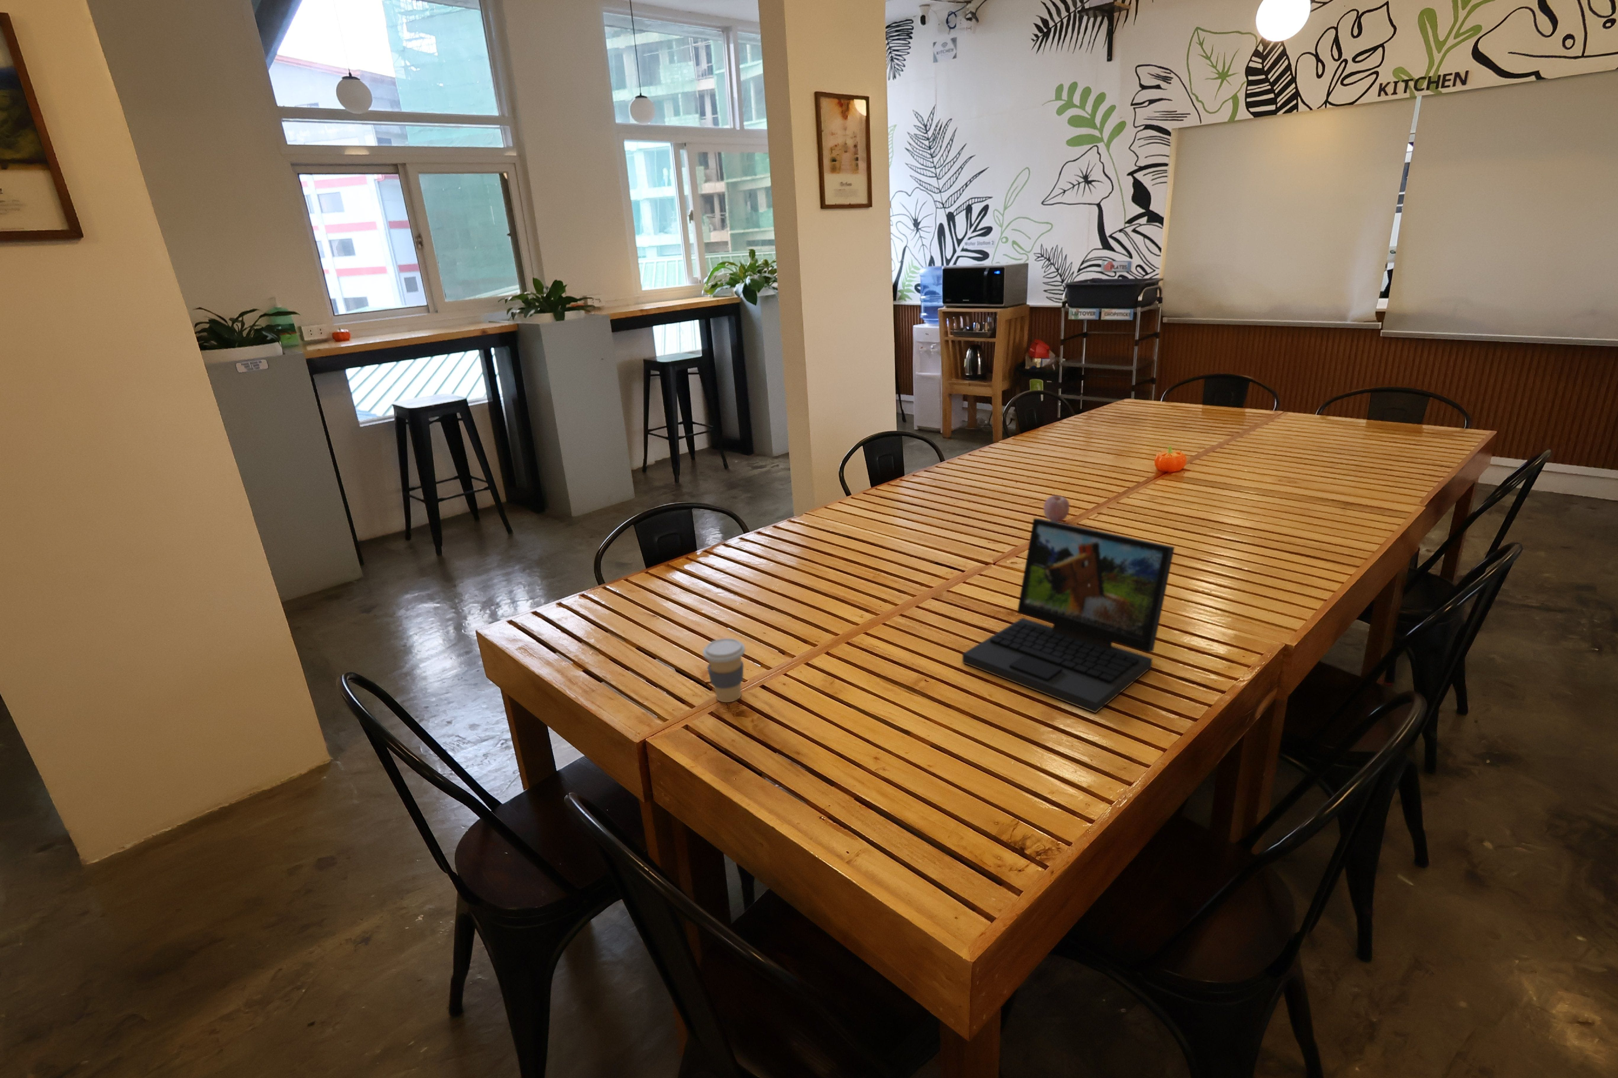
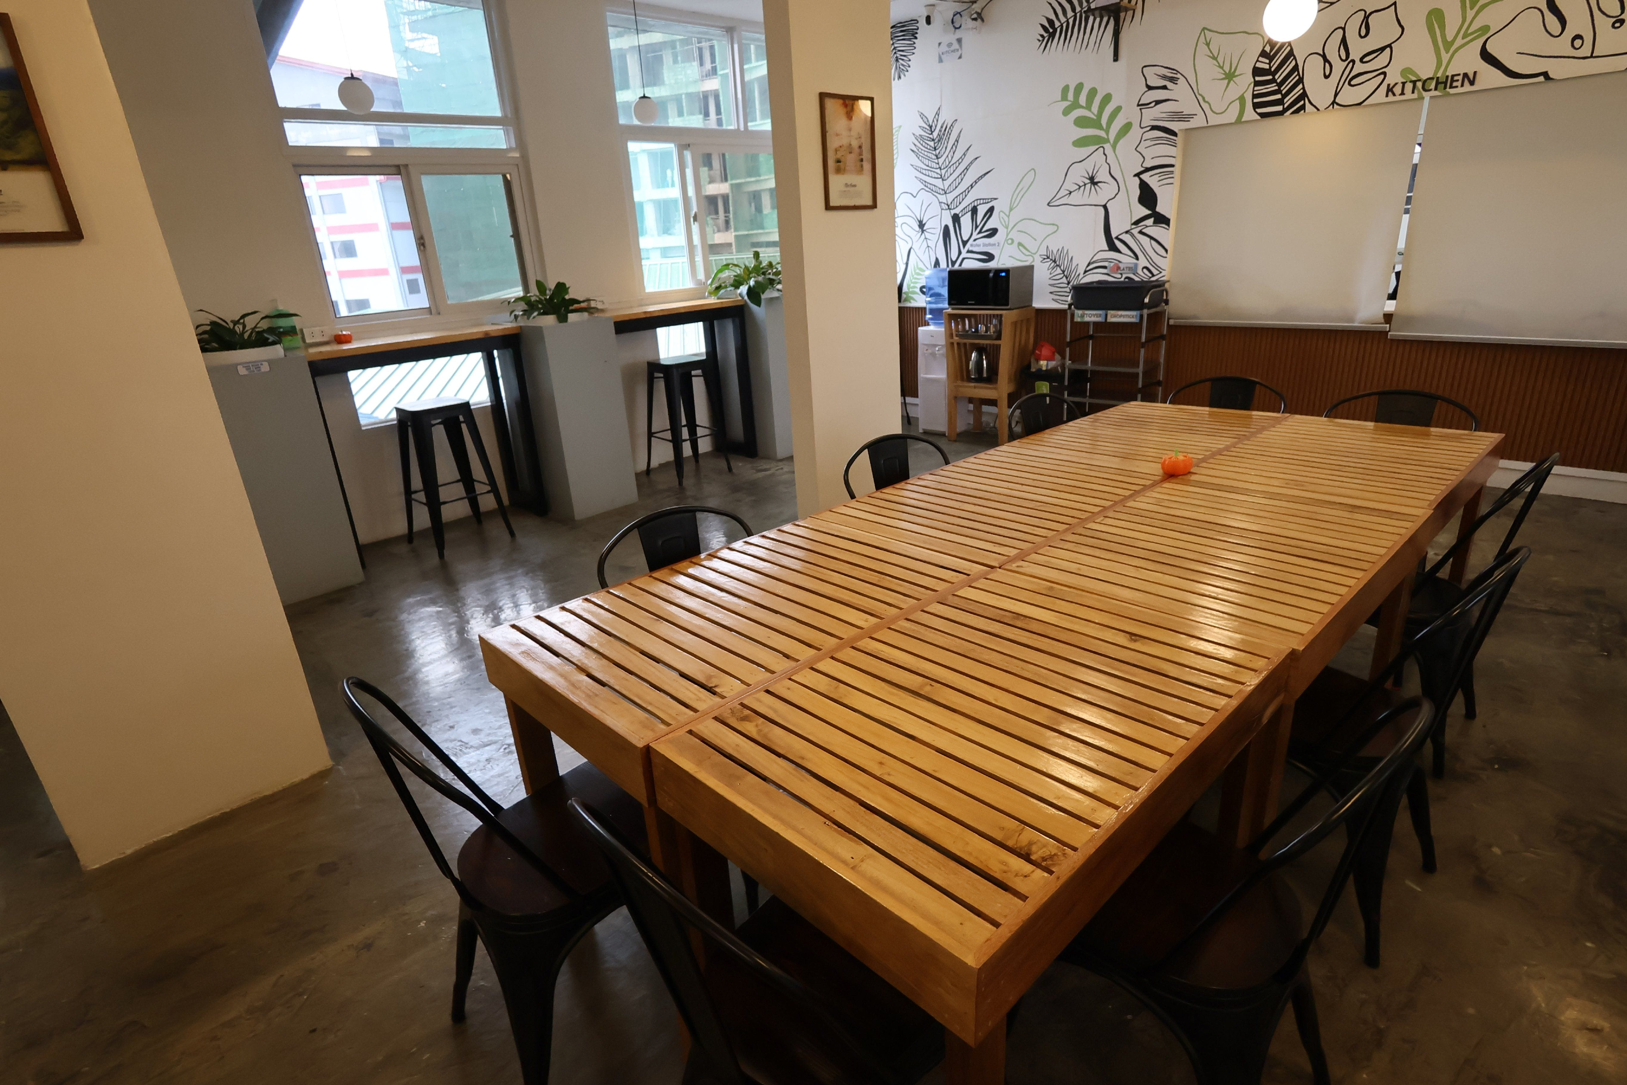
- fruit [1044,494,1070,522]
- laptop [962,517,1175,713]
- coffee cup [702,638,745,703]
